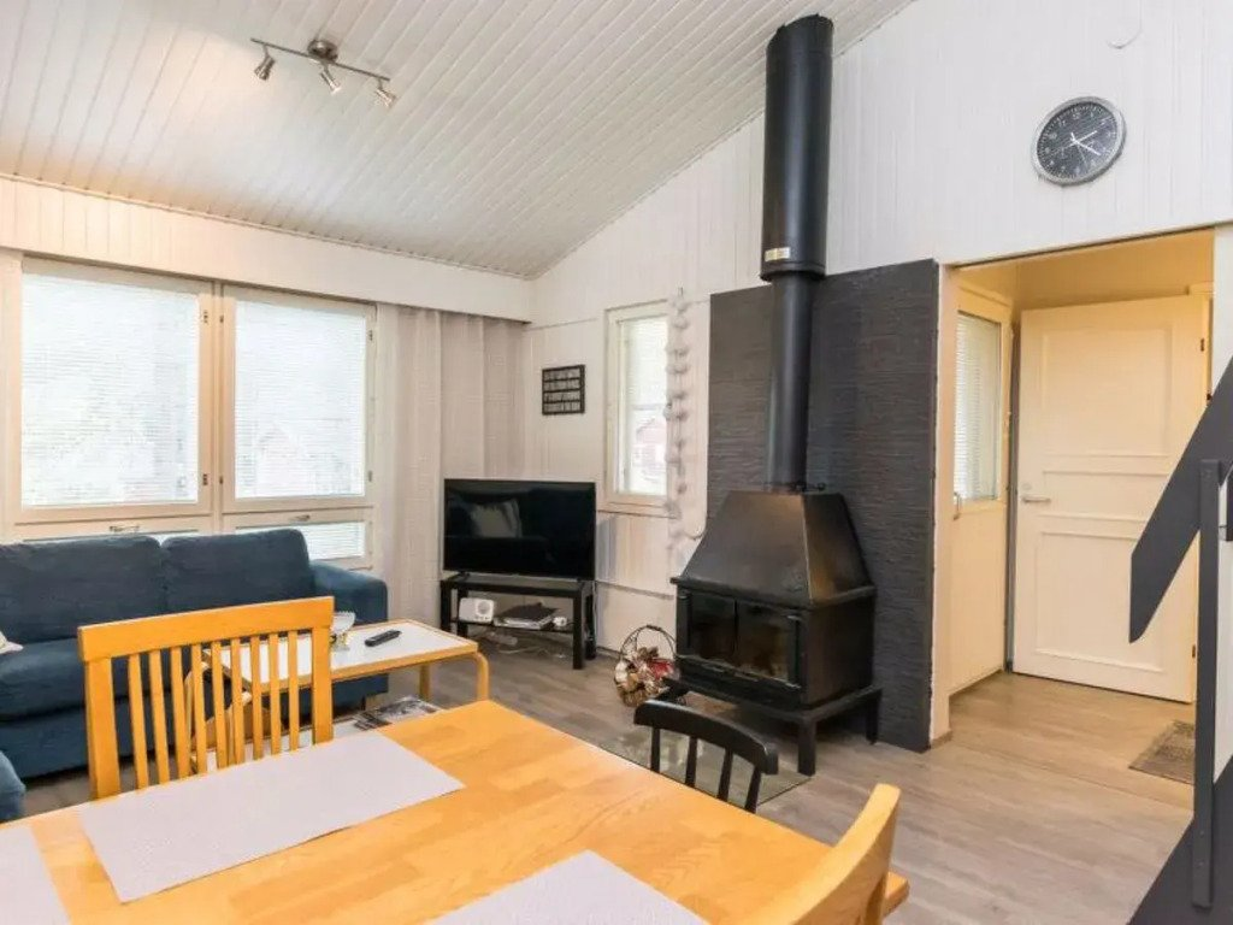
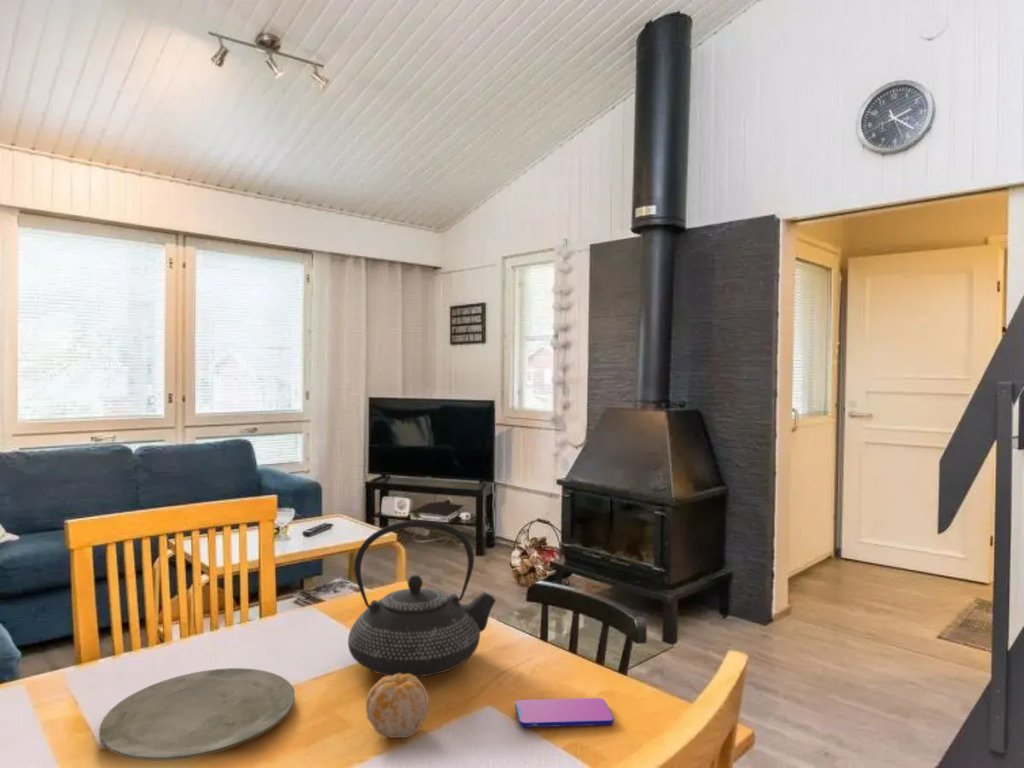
+ smartphone [514,697,615,728]
+ teapot [347,519,497,678]
+ plate [98,667,296,762]
+ fruit [365,673,430,739]
